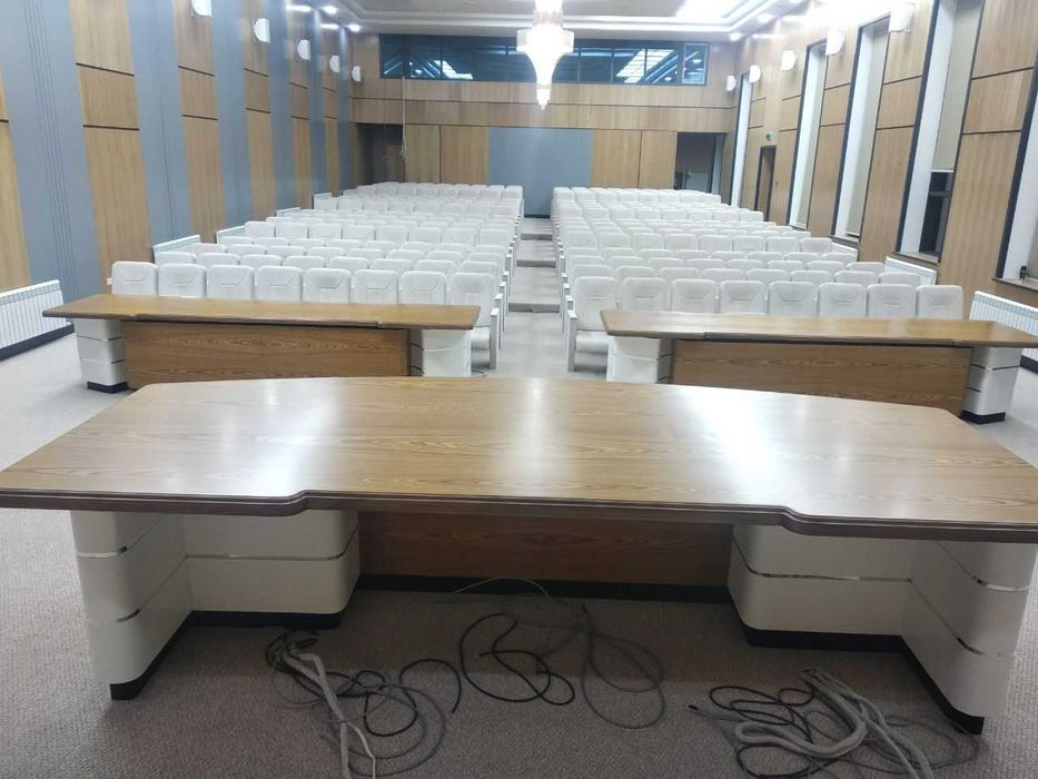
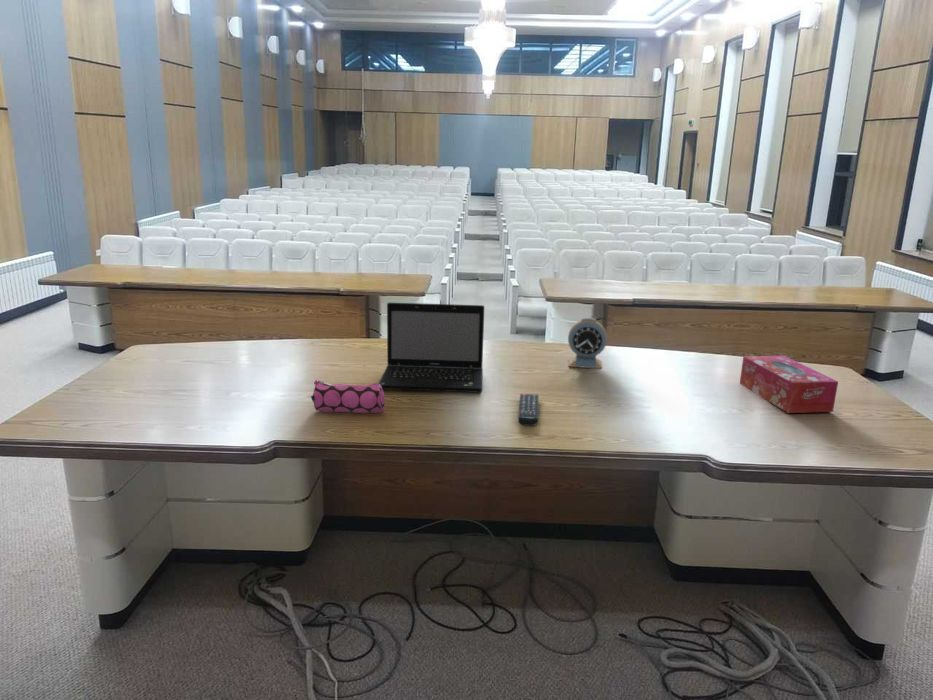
+ tissue box [739,355,839,414]
+ alarm clock [567,317,608,369]
+ pencil case [310,378,386,414]
+ remote control [517,393,539,427]
+ laptop [378,302,485,394]
